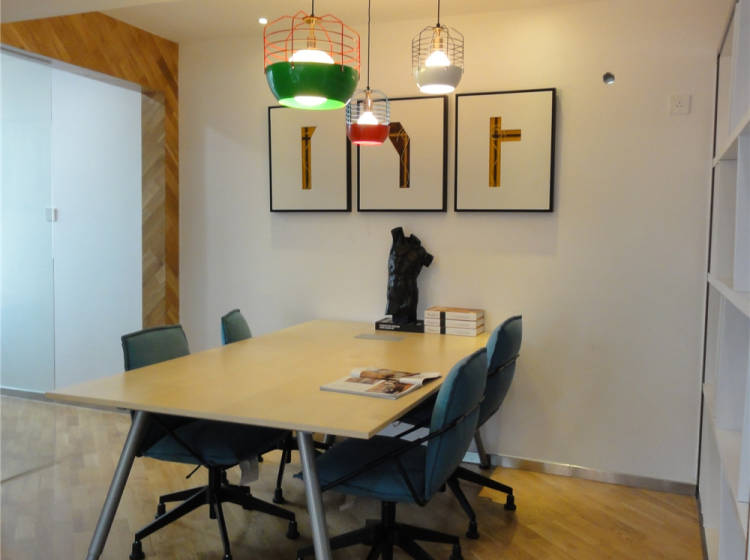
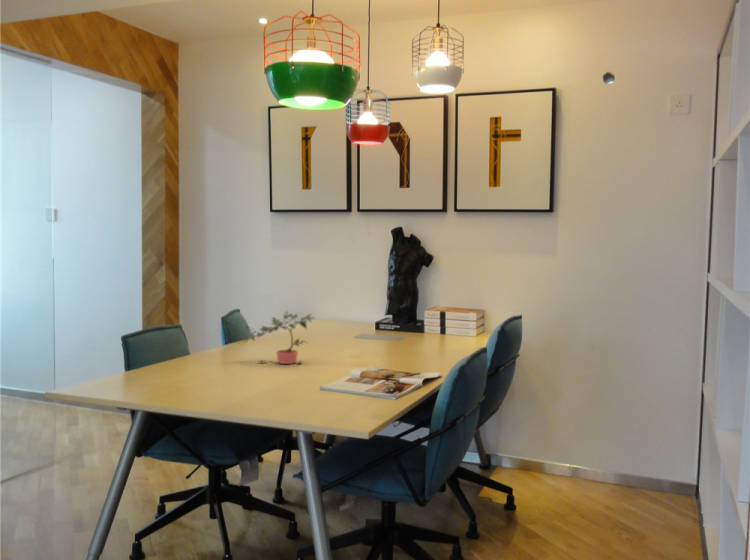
+ potted plant [243,310,316,365]
